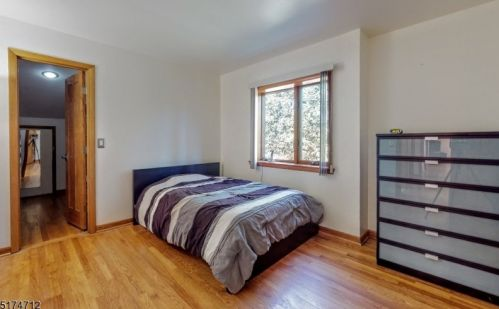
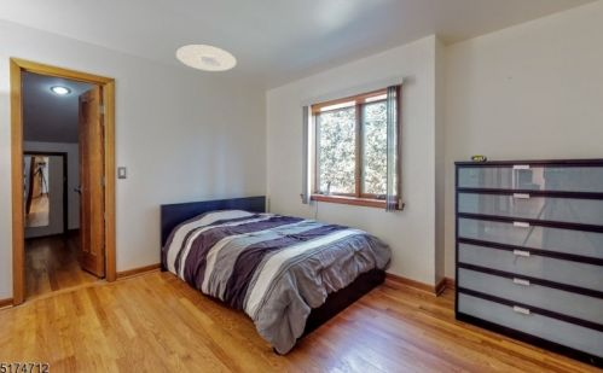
+ ceiling light [175,43,238,72]
